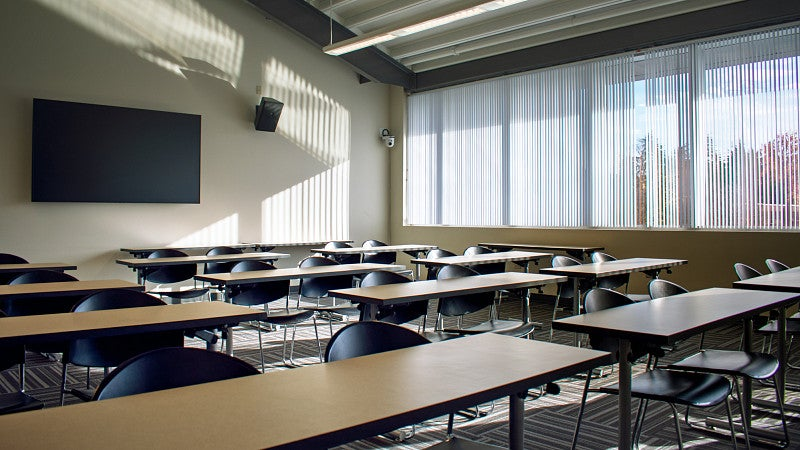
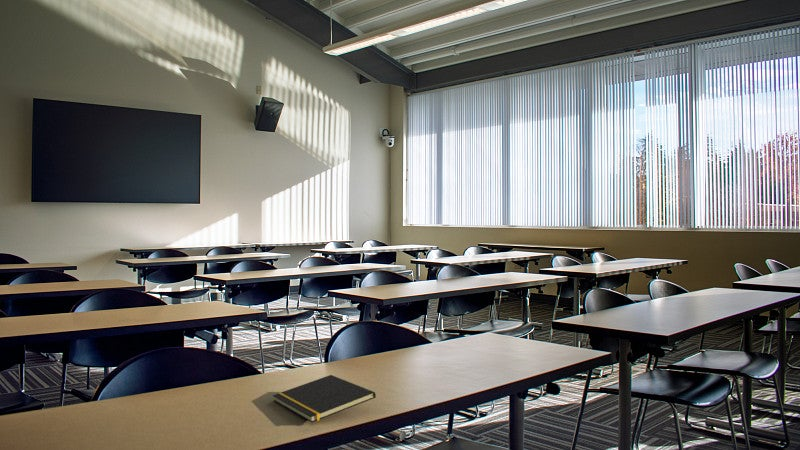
+ notepad [272,374,377,423]
